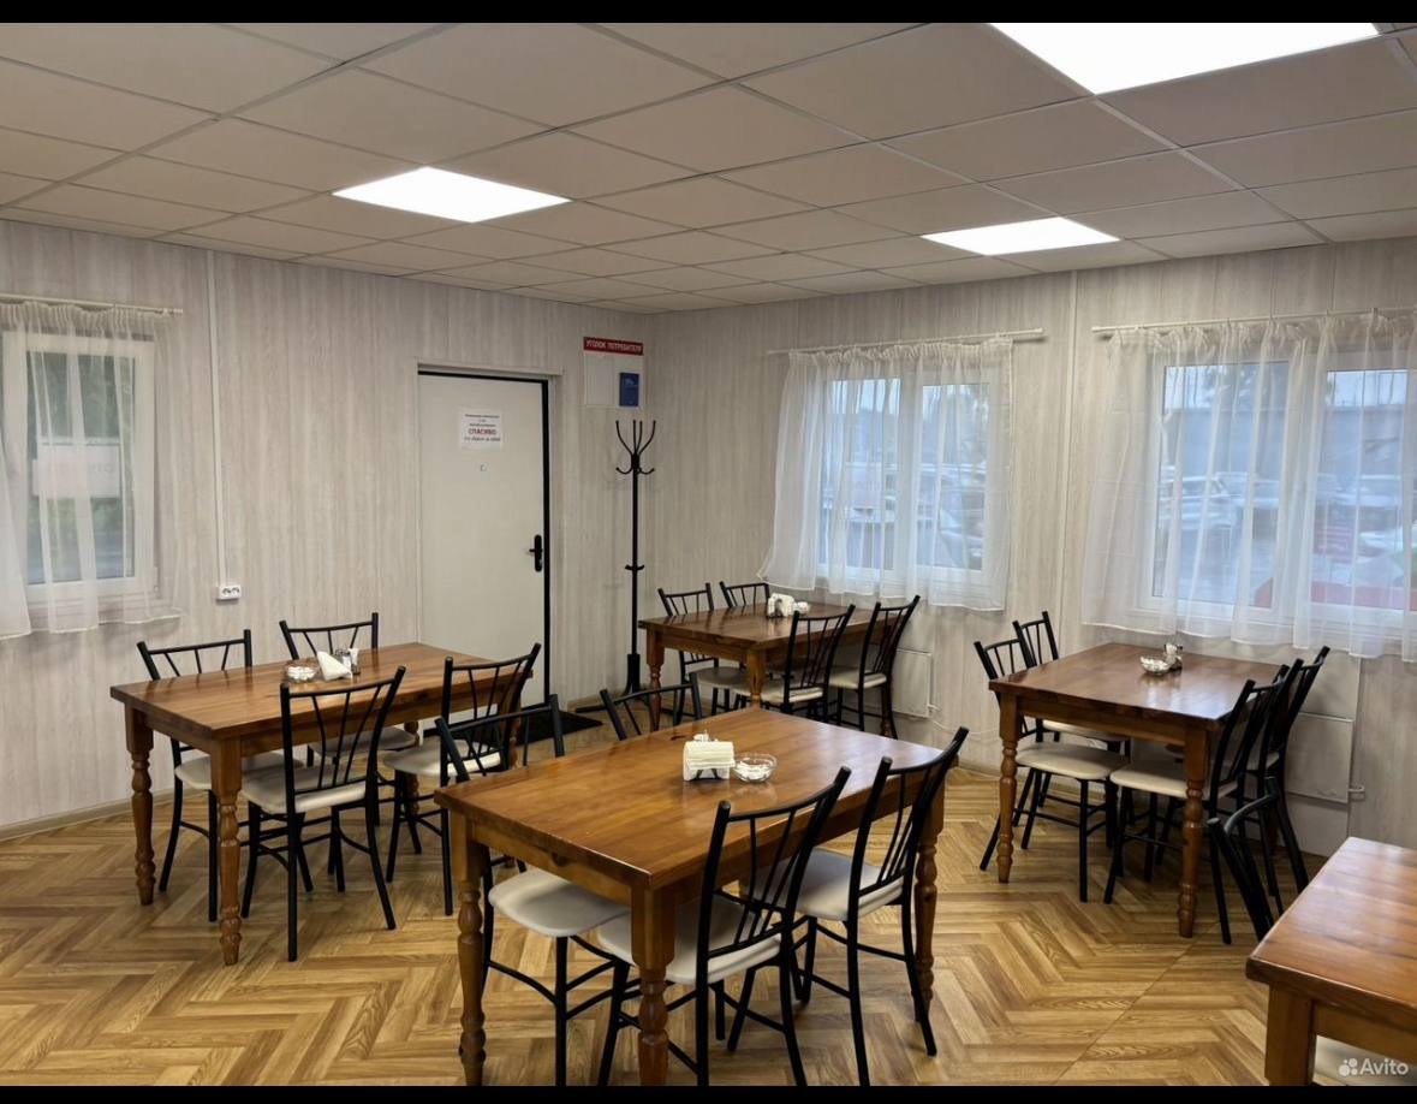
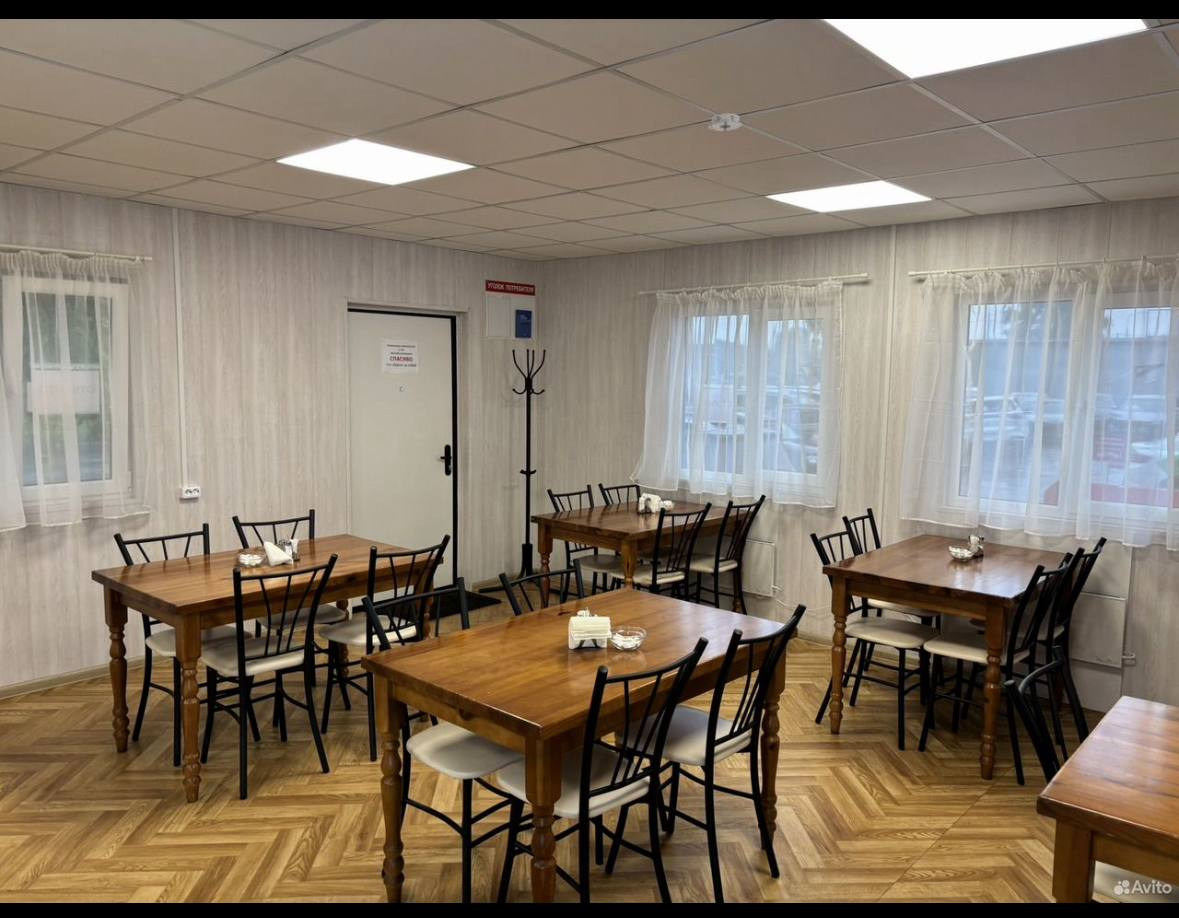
+ smoke detector [707,113,743,133]
